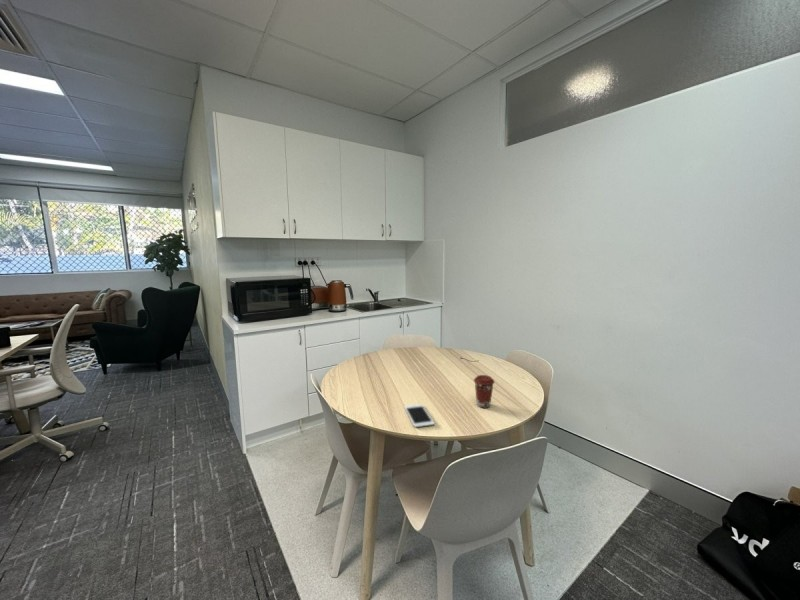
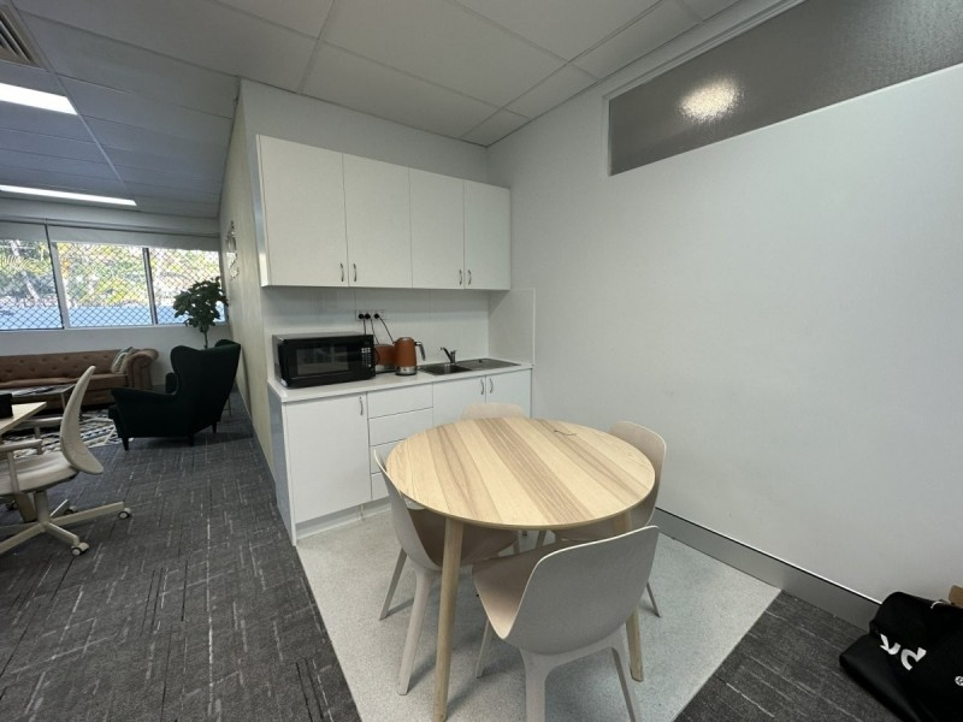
- coffee cup [473,374,496,409]
- cell phone [403,403,435,428]
